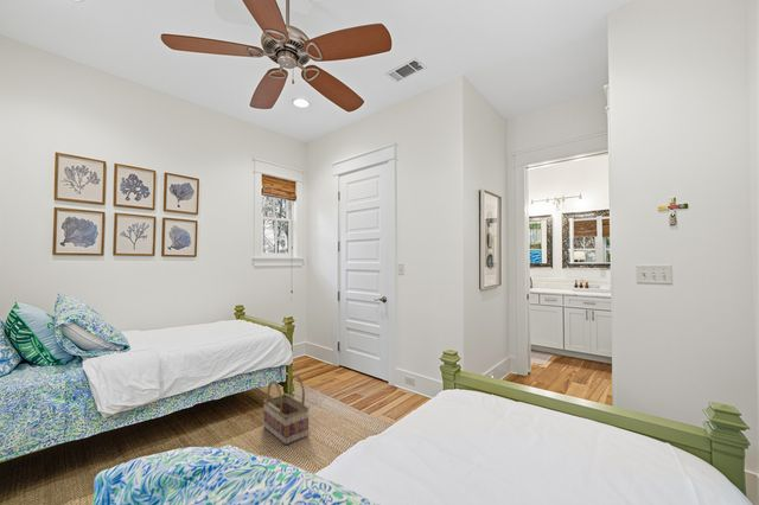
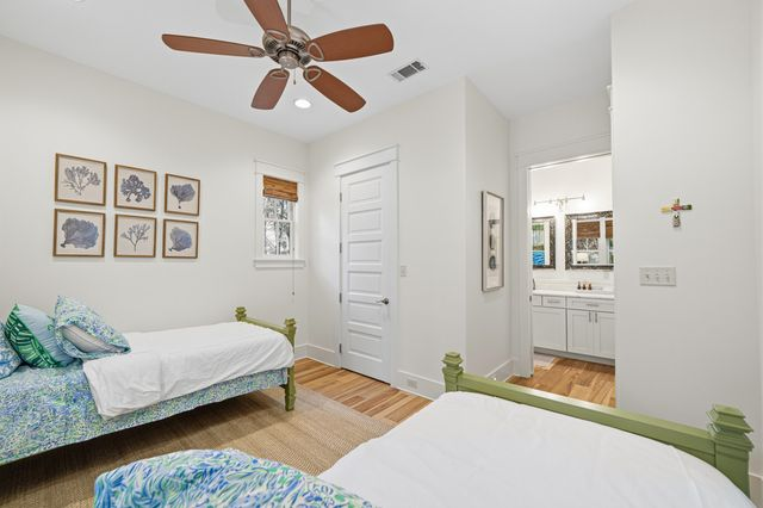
- basket [262,373,311,447]
